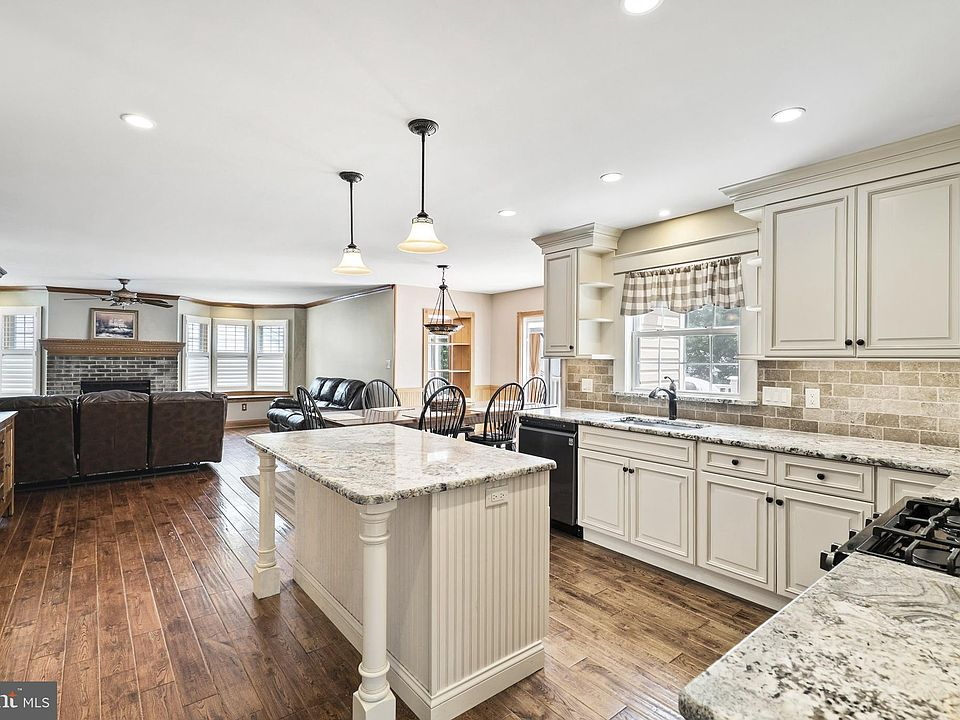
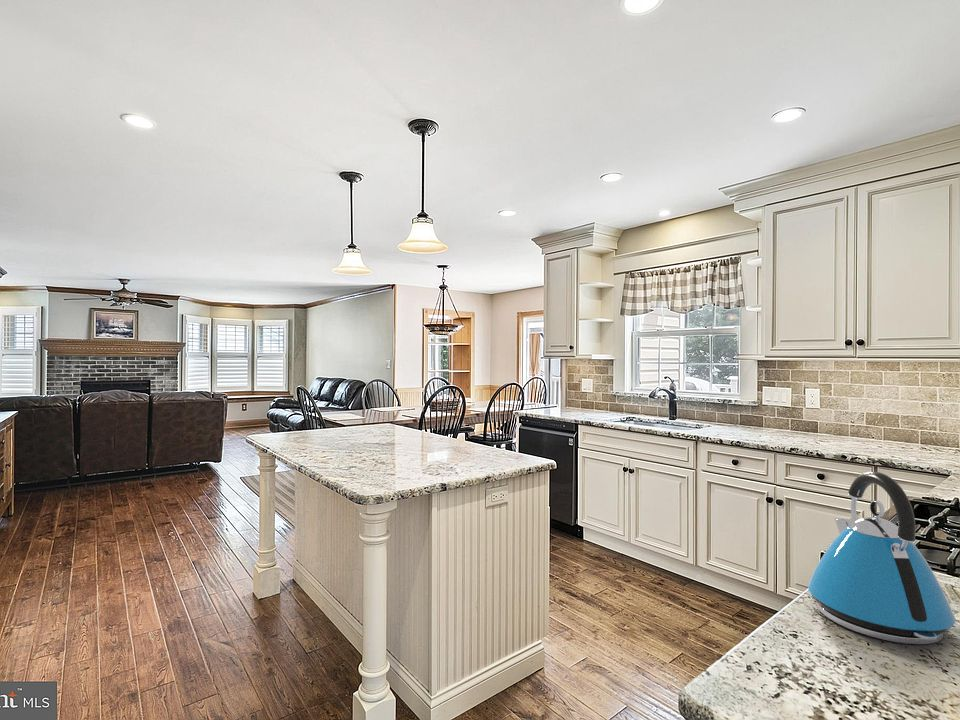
+ kettle [807,470,956,645]
